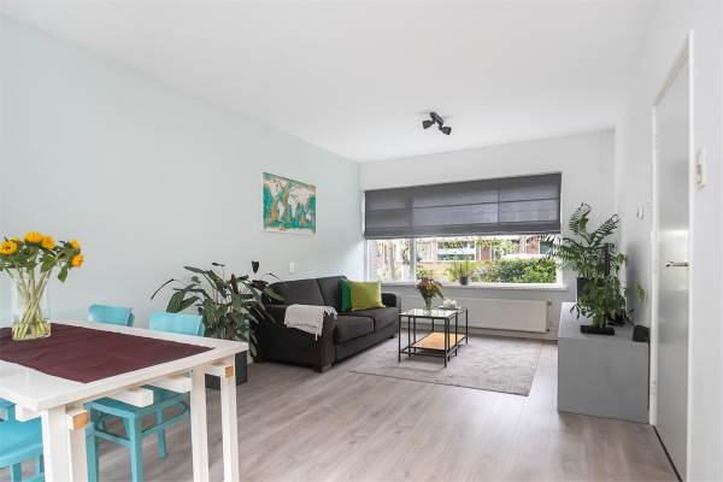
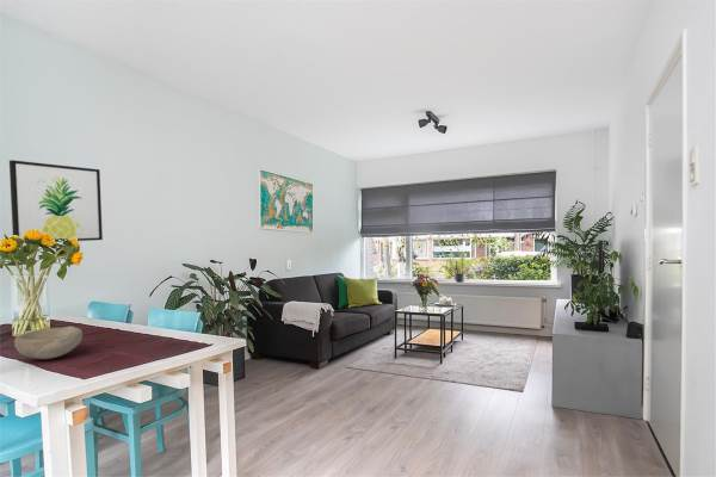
+ bowl [13,324,84,360]
+ wall art [8,159,104,243]
